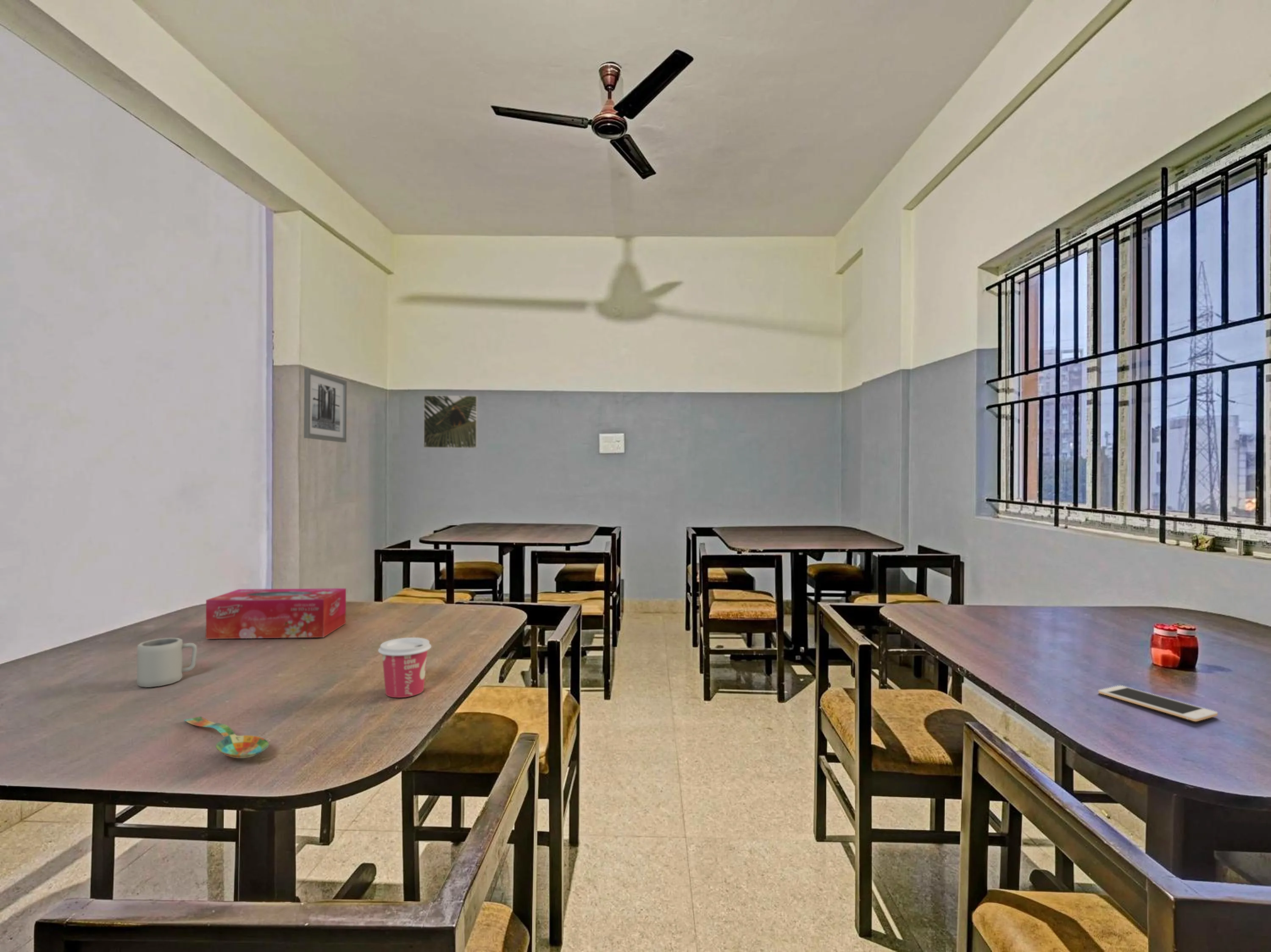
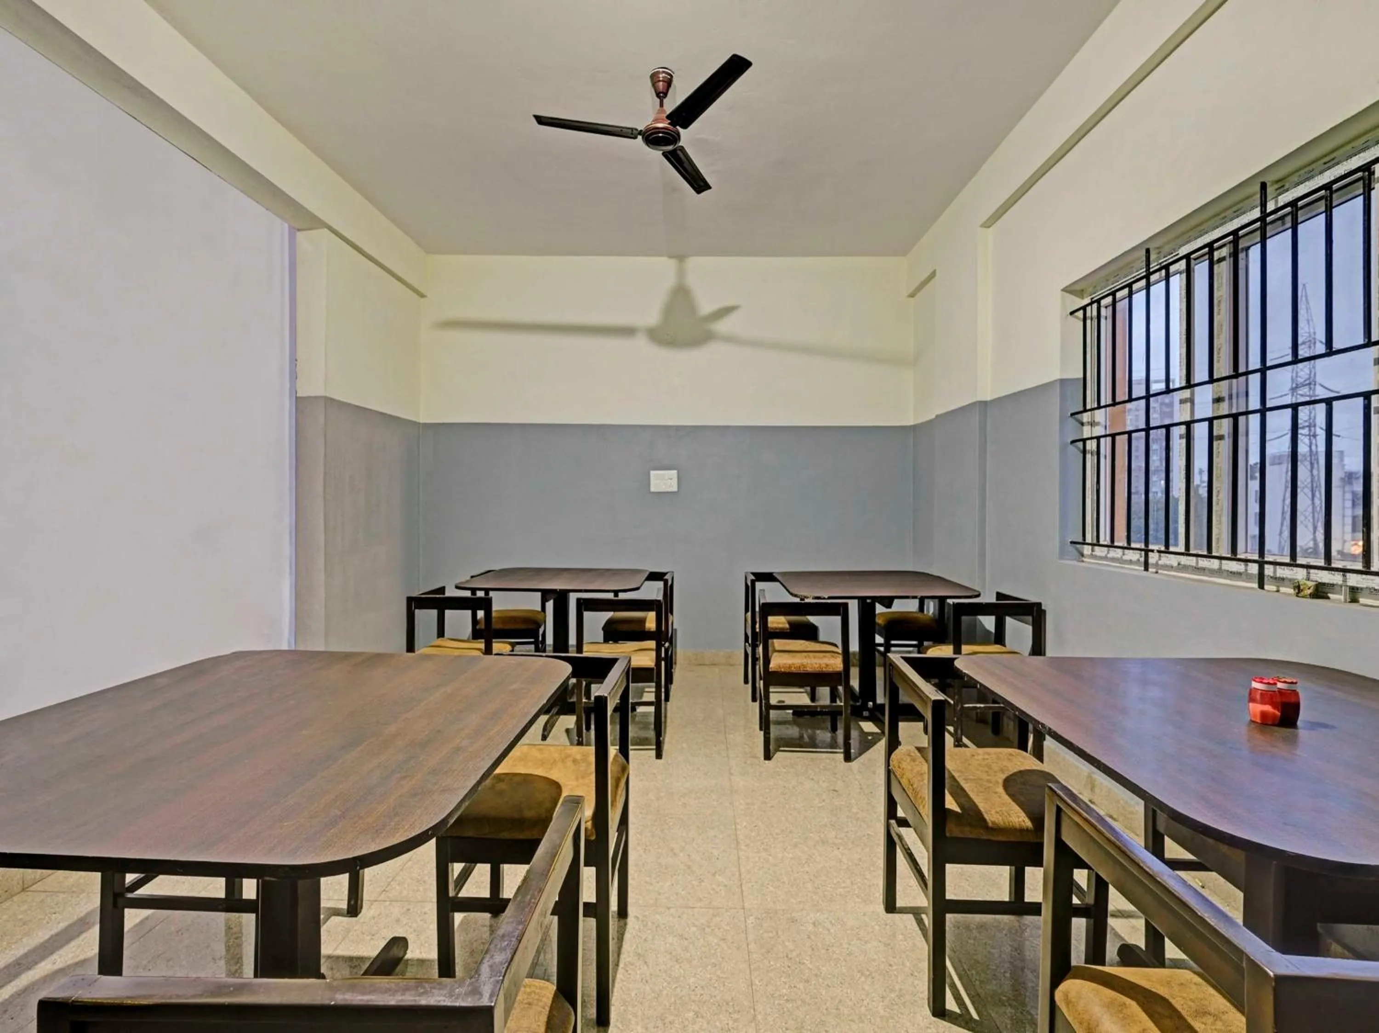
- wall art [303,368,347,443]
- cup [136,637,197,688]
- tissue box [205,588,347,639]
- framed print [423,395,478,449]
- cell phone [1098,685,1218,722]
- spoon [183,716,269,759]
- cup [377,637,432,698]
